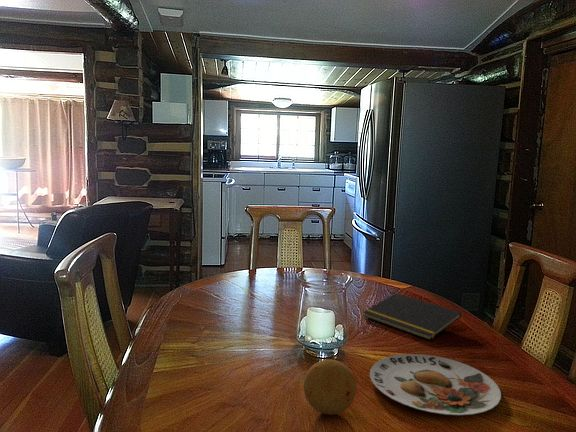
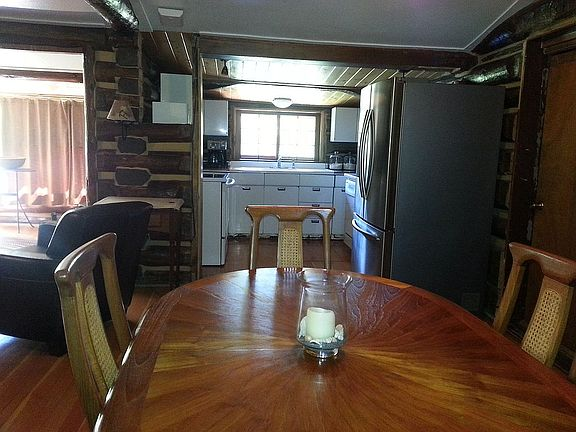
- plate [369,353,502,416]
- fruit [303,358,357,416]
- notepad [362,292,463,341]
